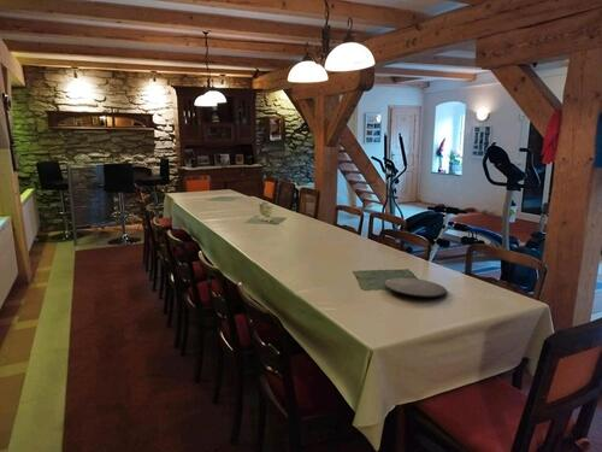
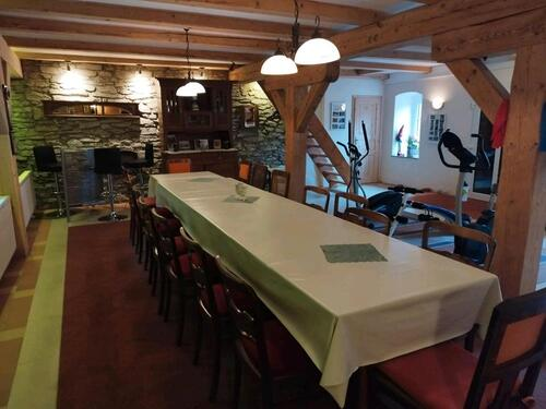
- plate [383,276,448,299]
